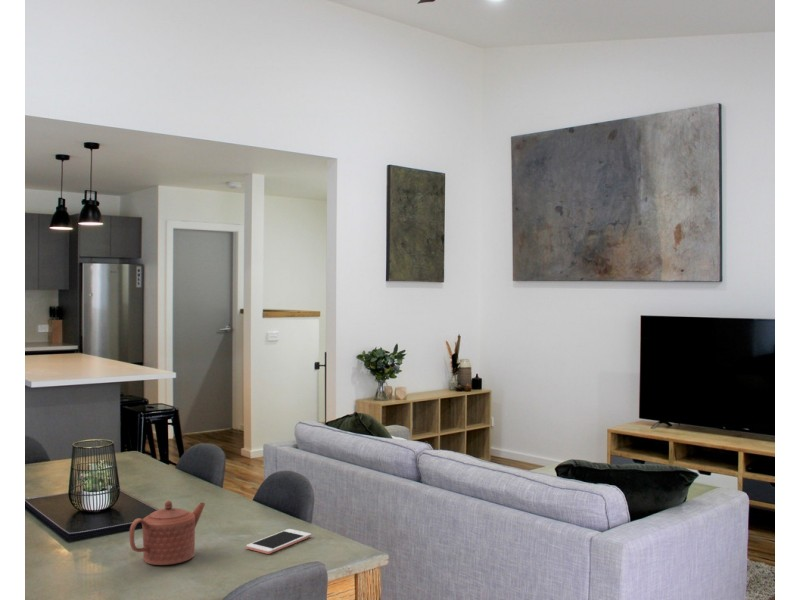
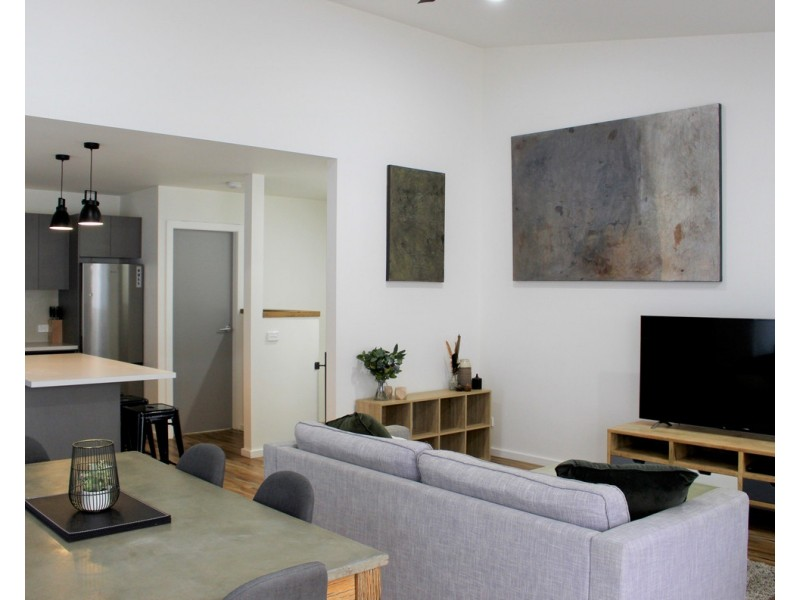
- cell phone [245,528,312,555]
- teapot [128,499,206,566]
